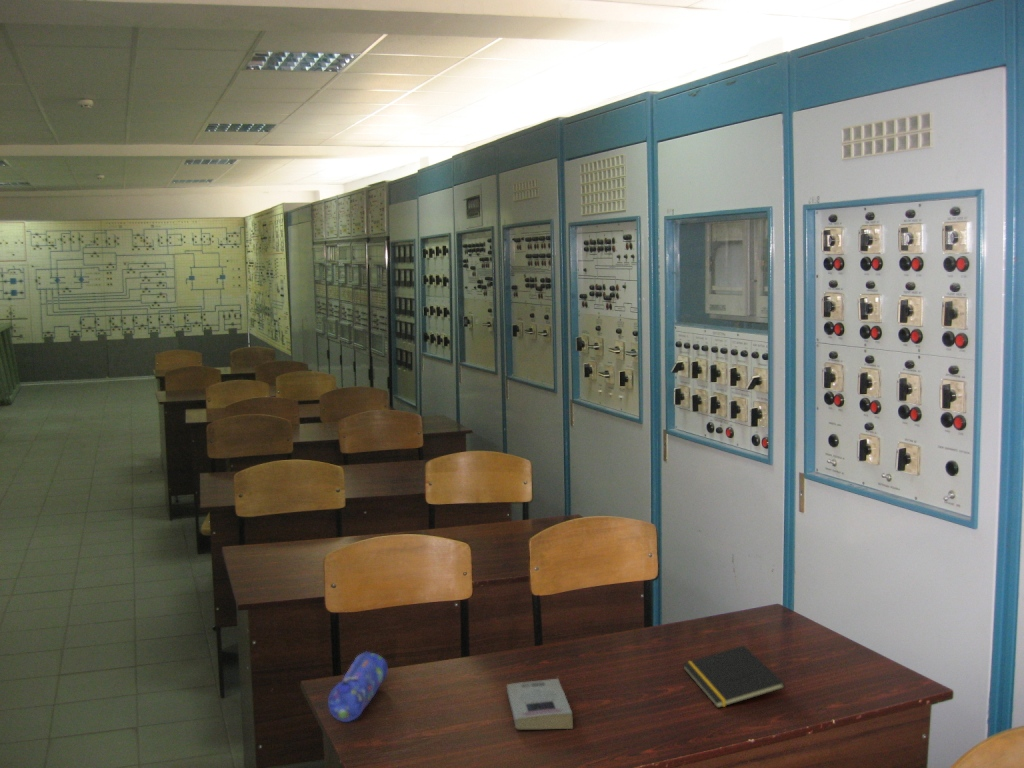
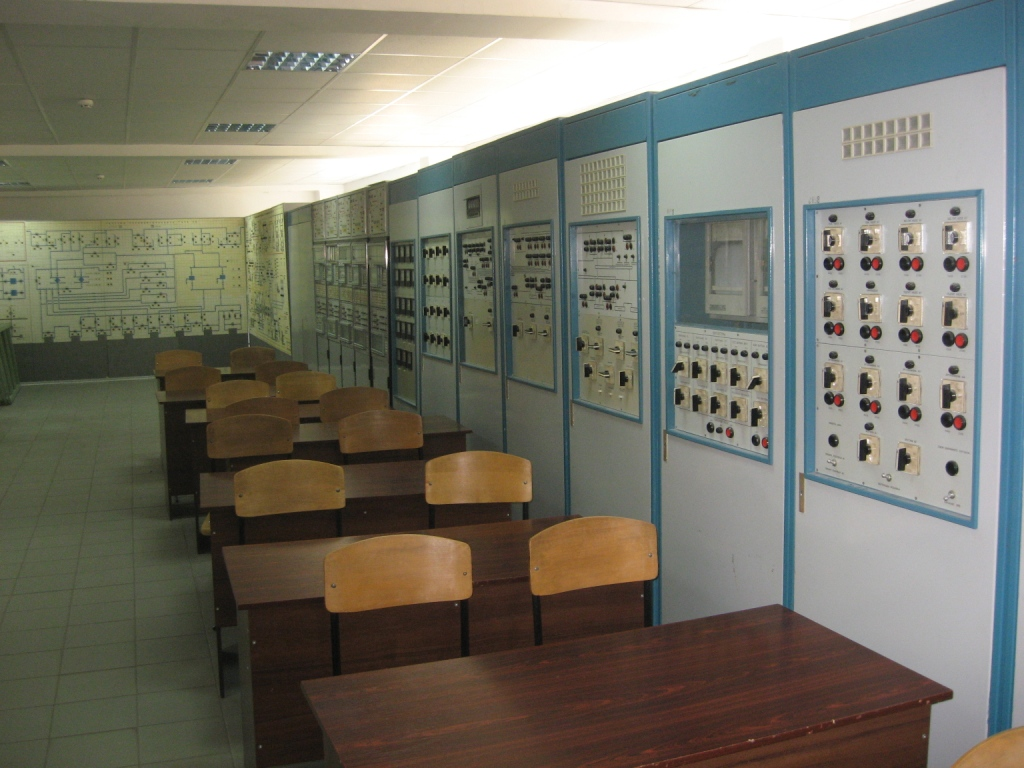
- pencil case [327,651,389,723]
- notepad [682,644,786,709]
- book [506,678,574,730]
